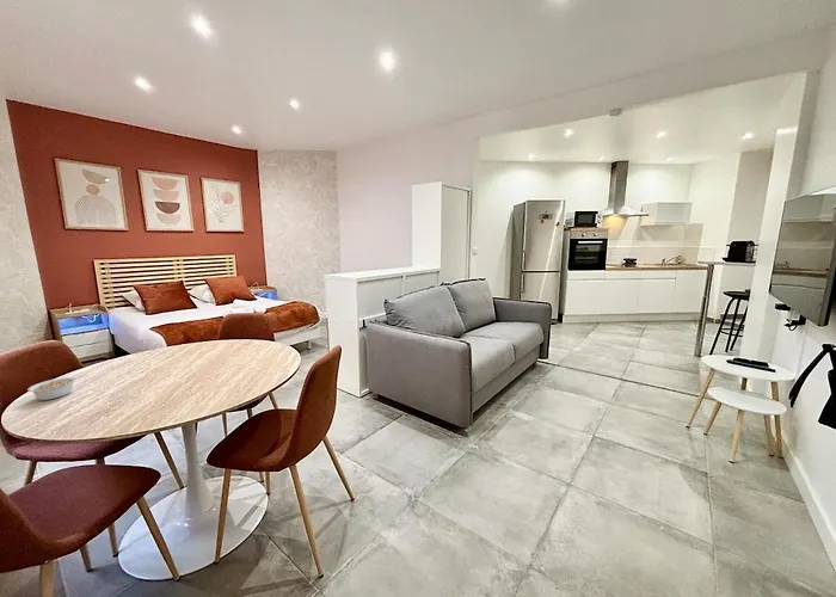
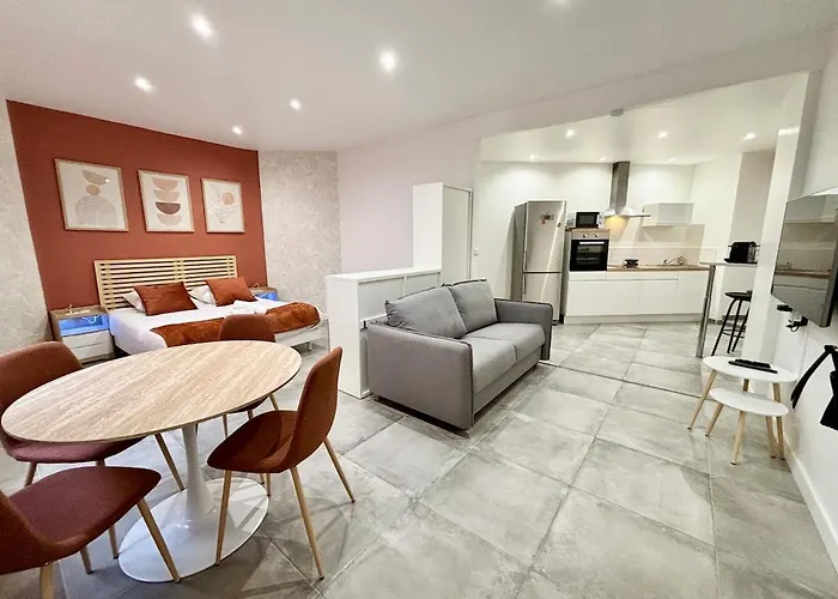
- legume [26,374,86,401]
